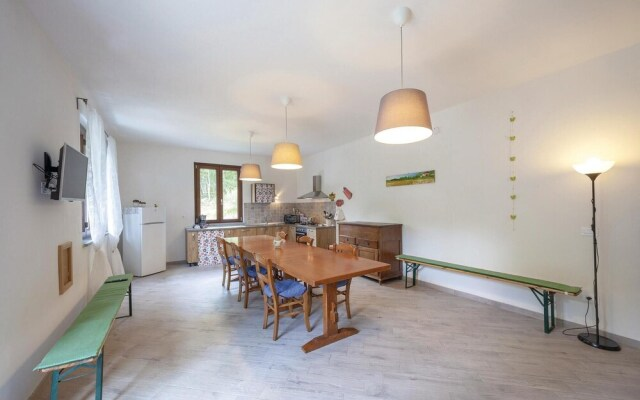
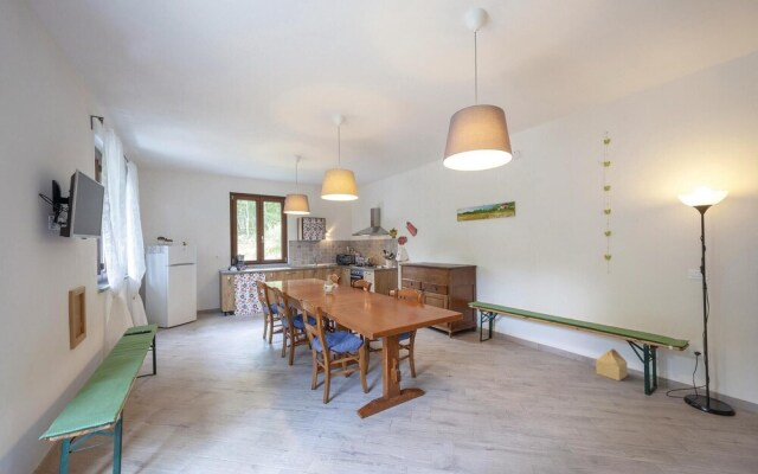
+ cardboard box [595,347,628,382]
